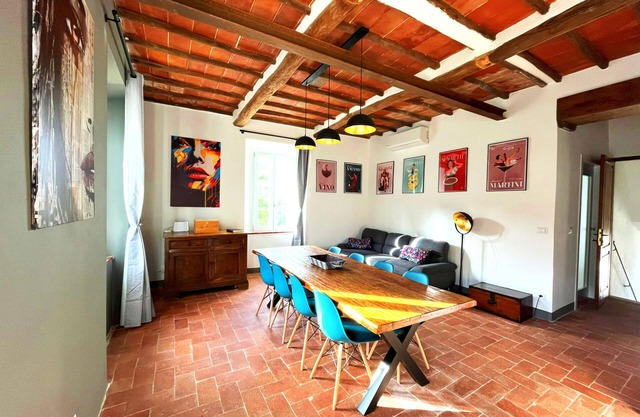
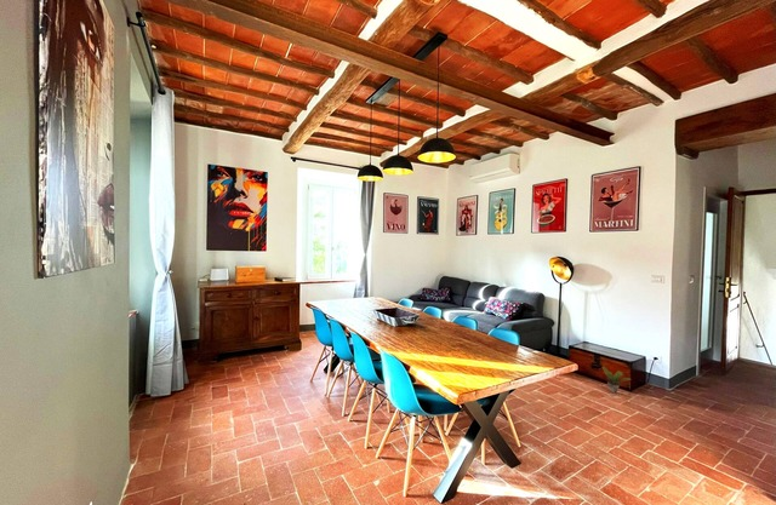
+ potted plant [600,366,632,394]
